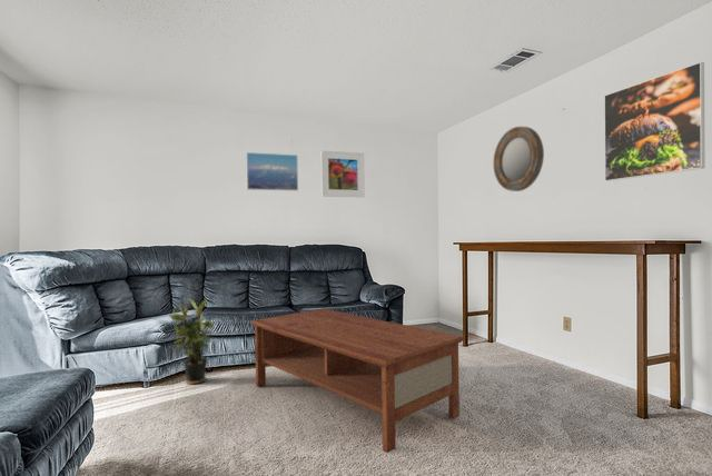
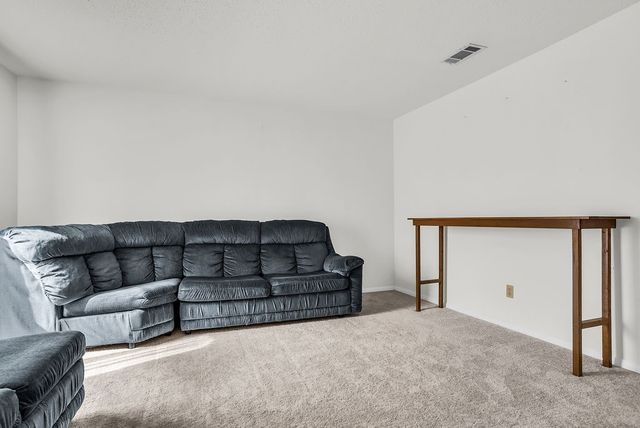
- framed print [603,61,705,182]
- potted plant [168,296,215,386]
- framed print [245,151,299,192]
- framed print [319,150,366,198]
- home mirror [493,126,545,192]
- coffee table [249,308,465,454]
